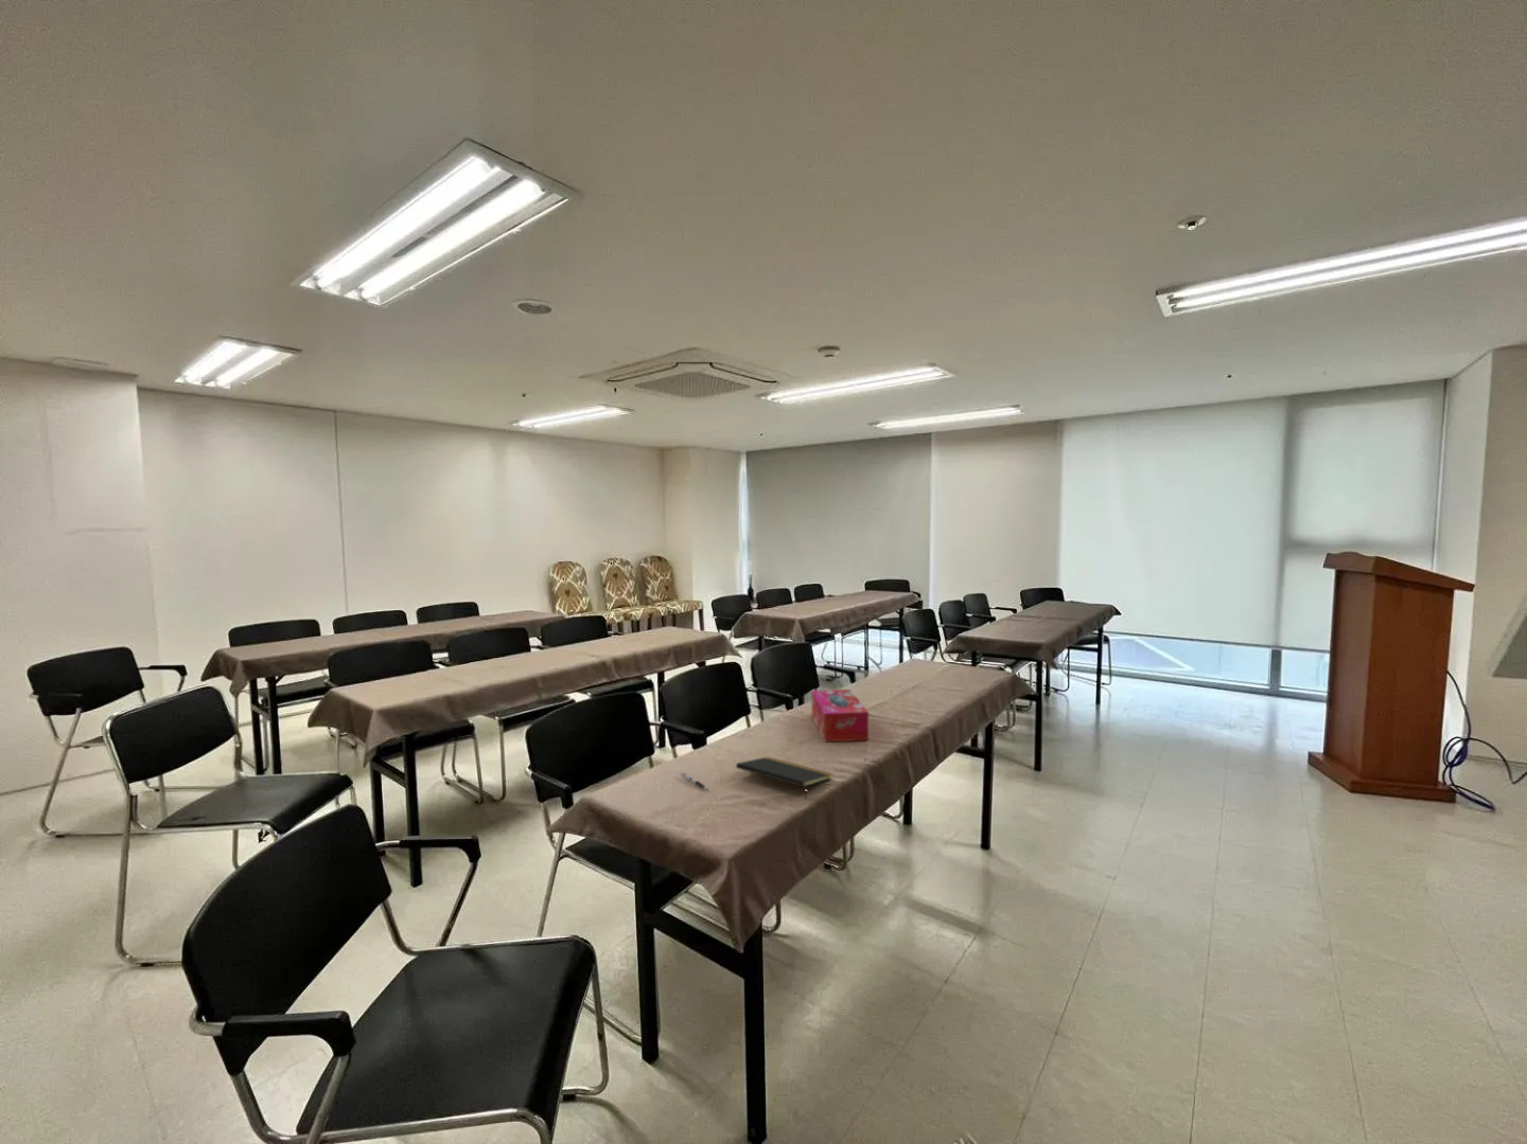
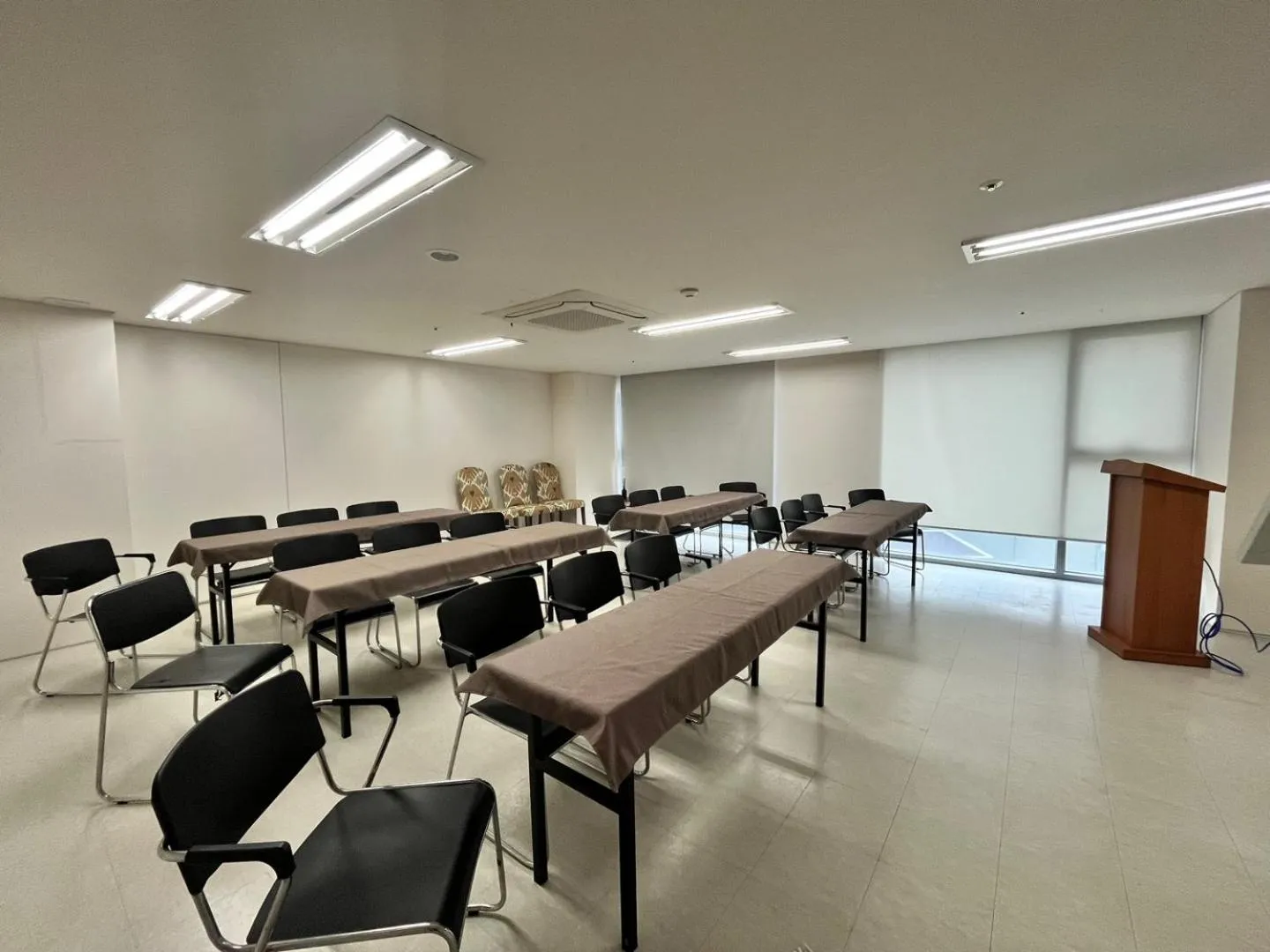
- tissue box [812,689,869,743]
- pen [678,771,709,791]
- notepad [735,756,833,799]
